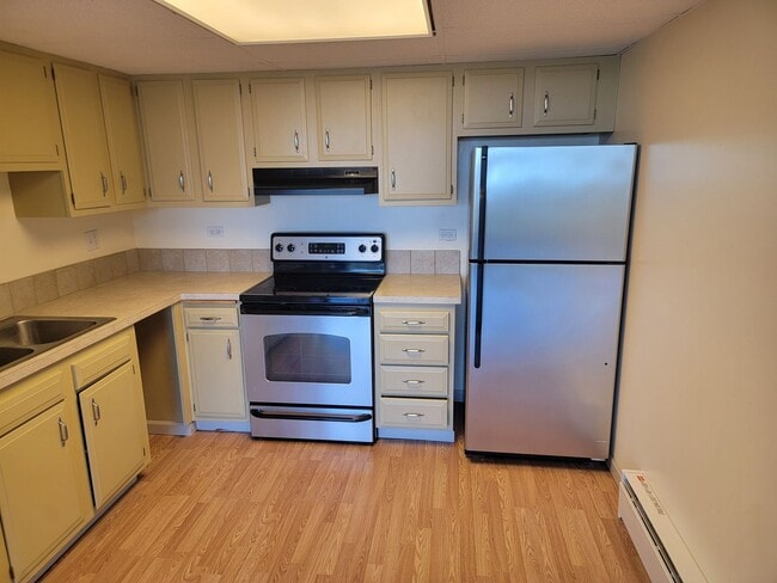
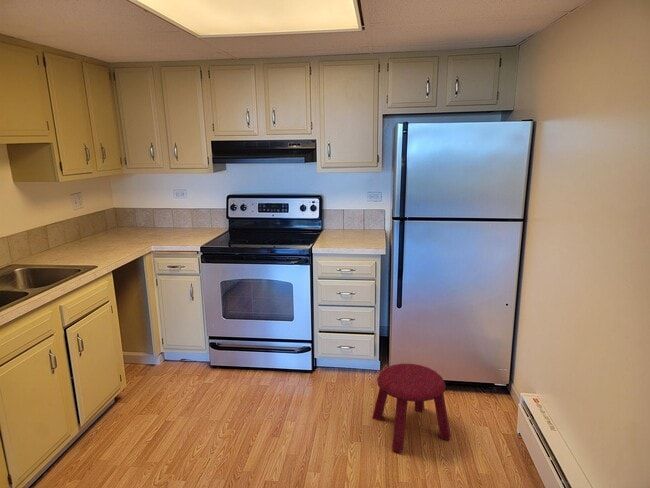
+ stool [371,363,452,454]
